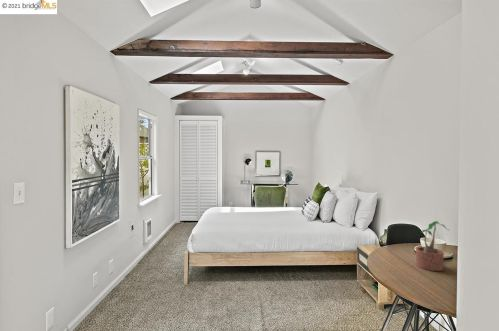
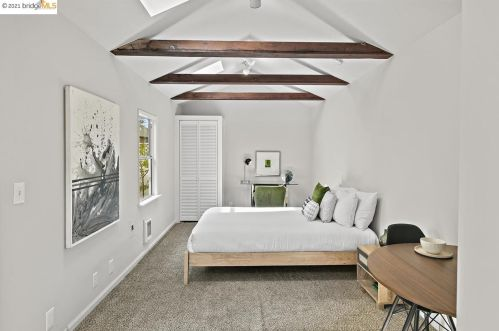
- potted plant [414,220,449,272]
